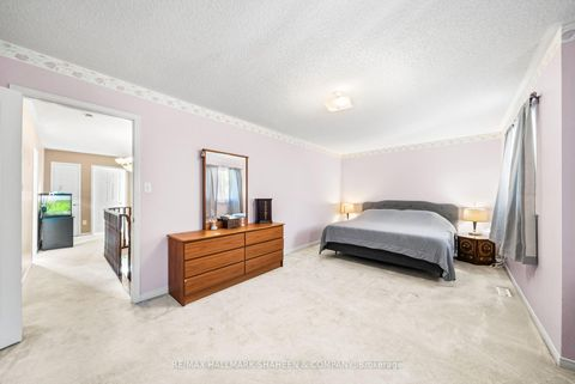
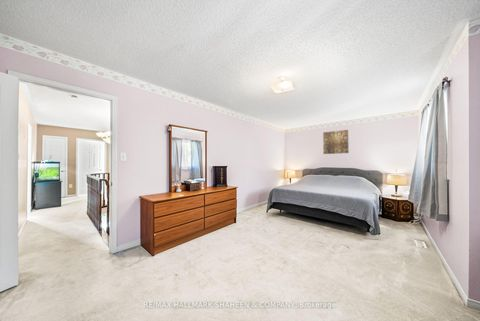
+ wall art [322,129,350,155]
